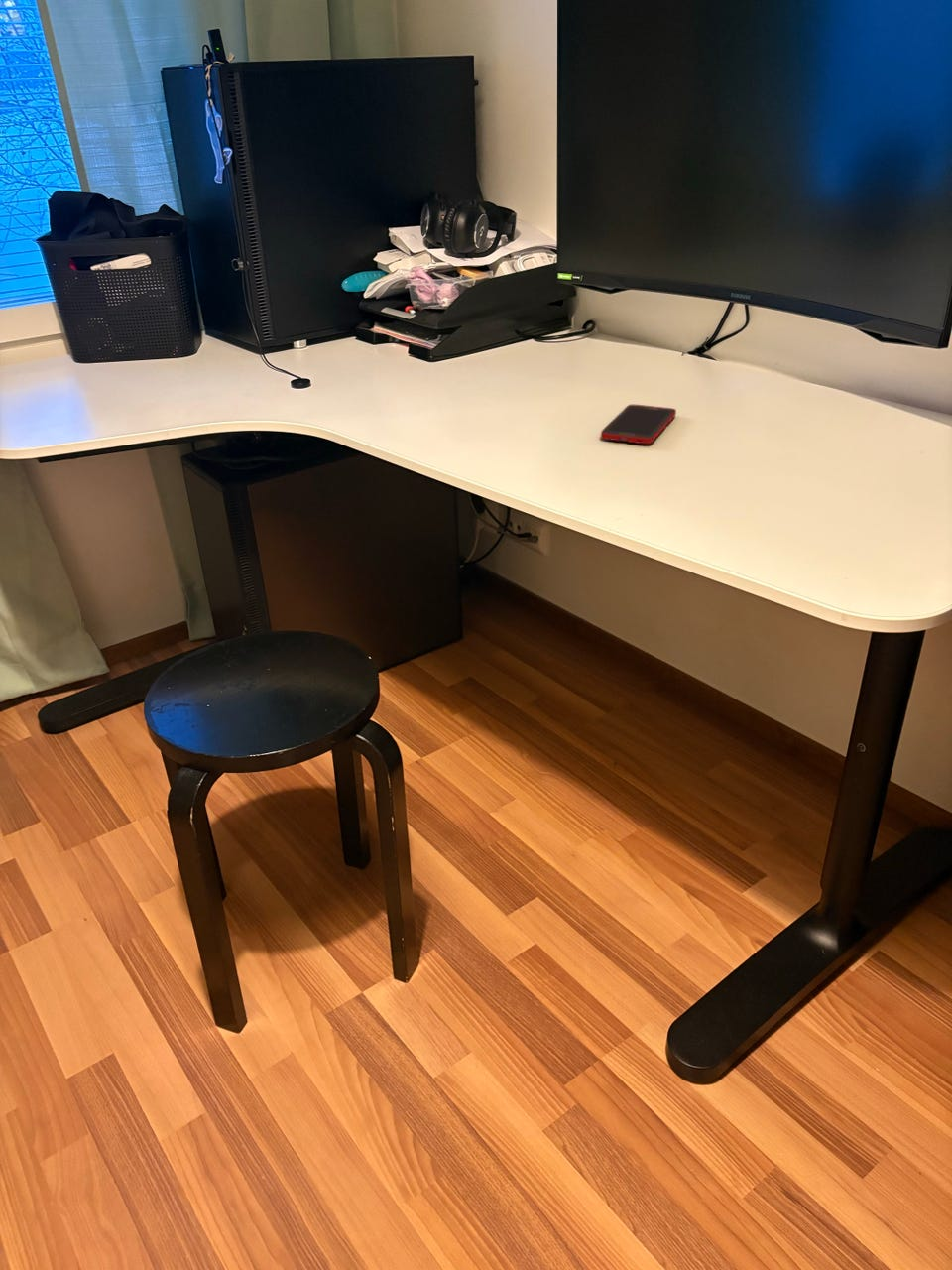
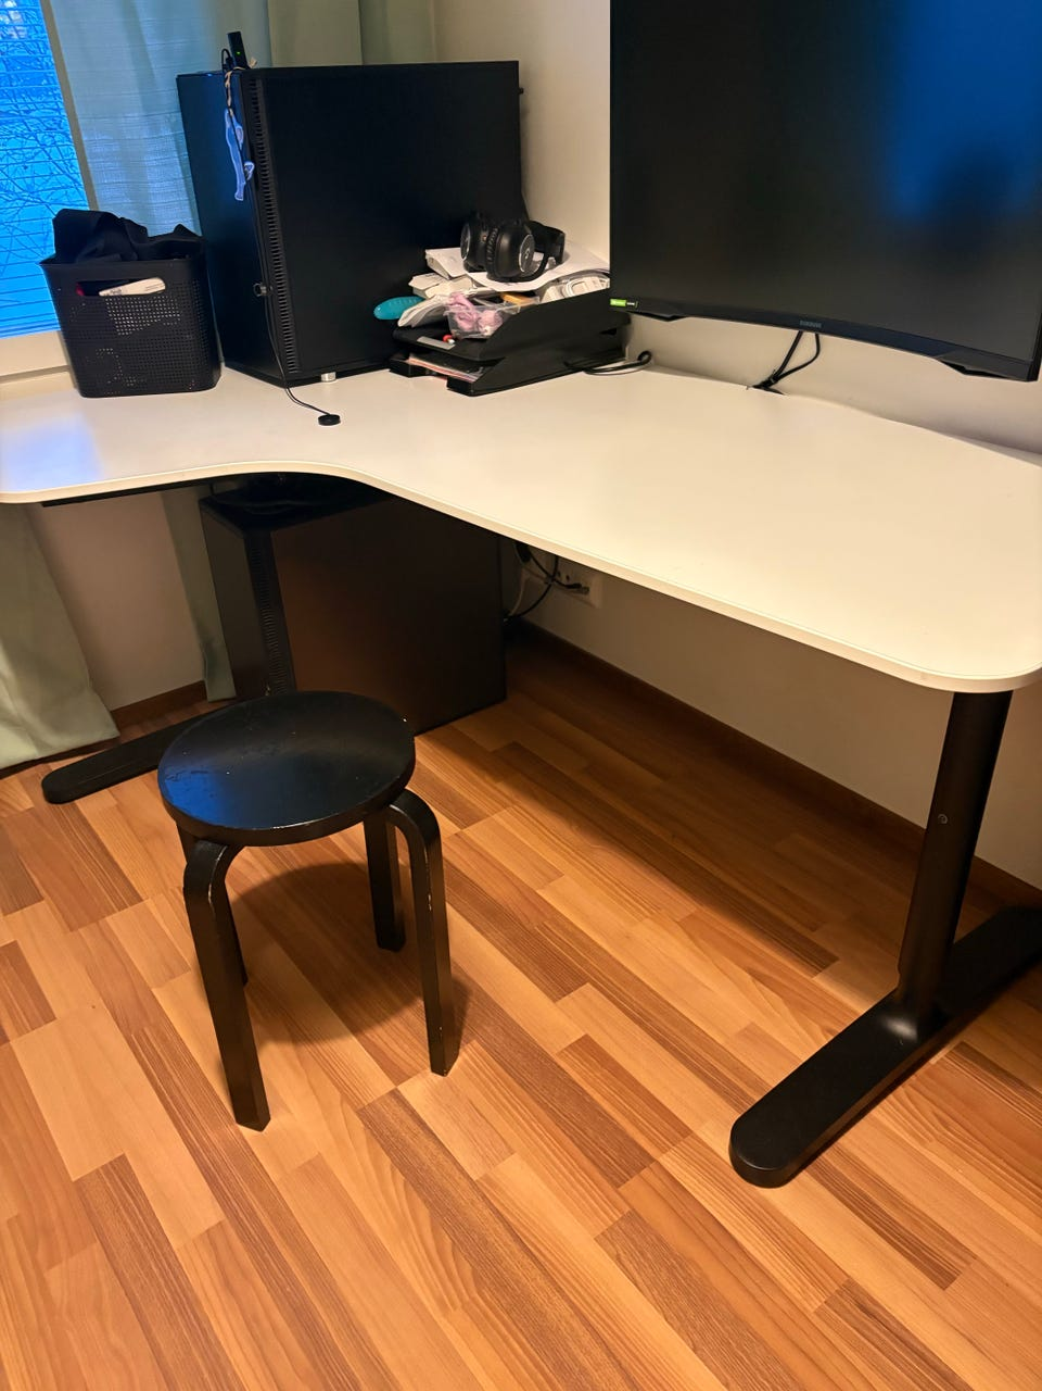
- cell phone [600,403,677,445]
